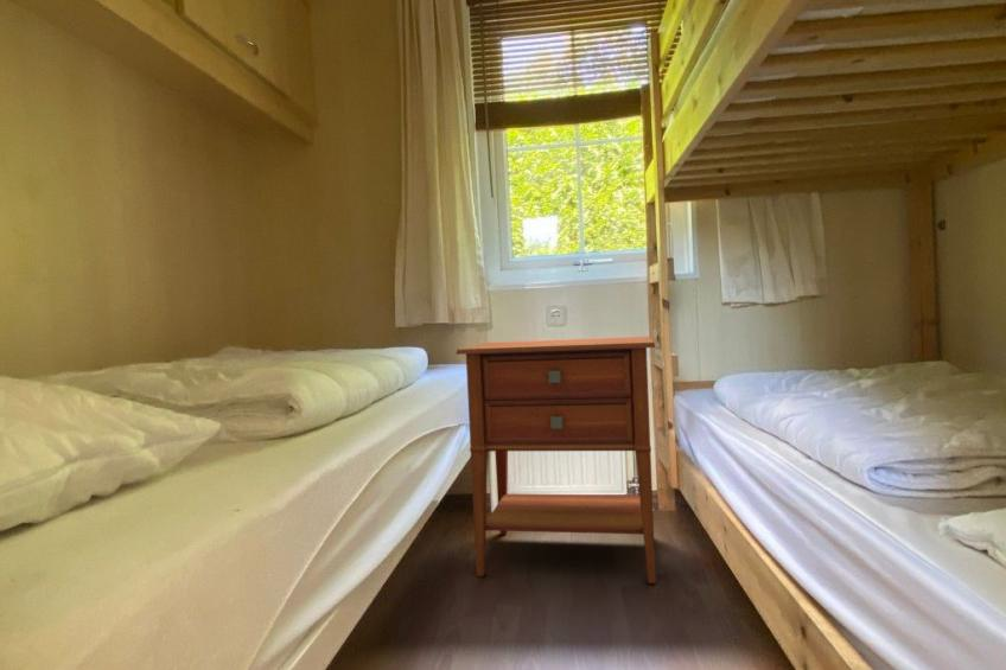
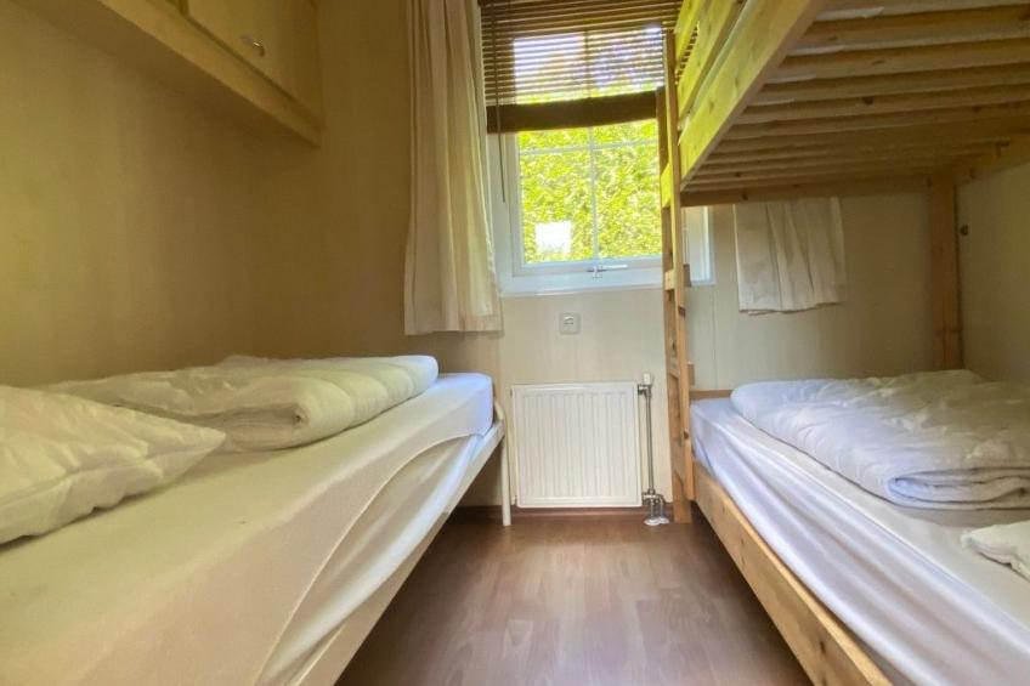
- nightstand [456,336,657,585]
